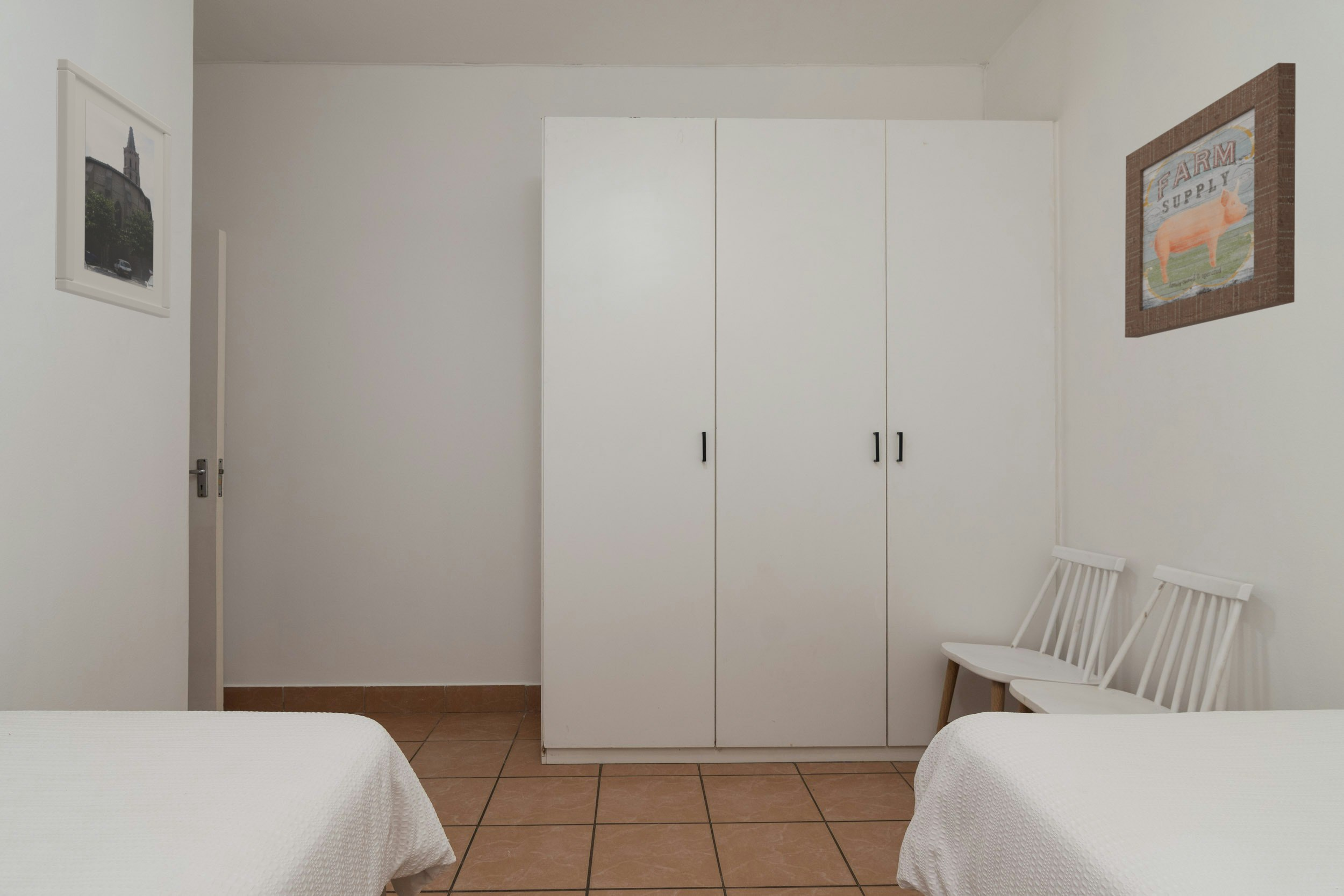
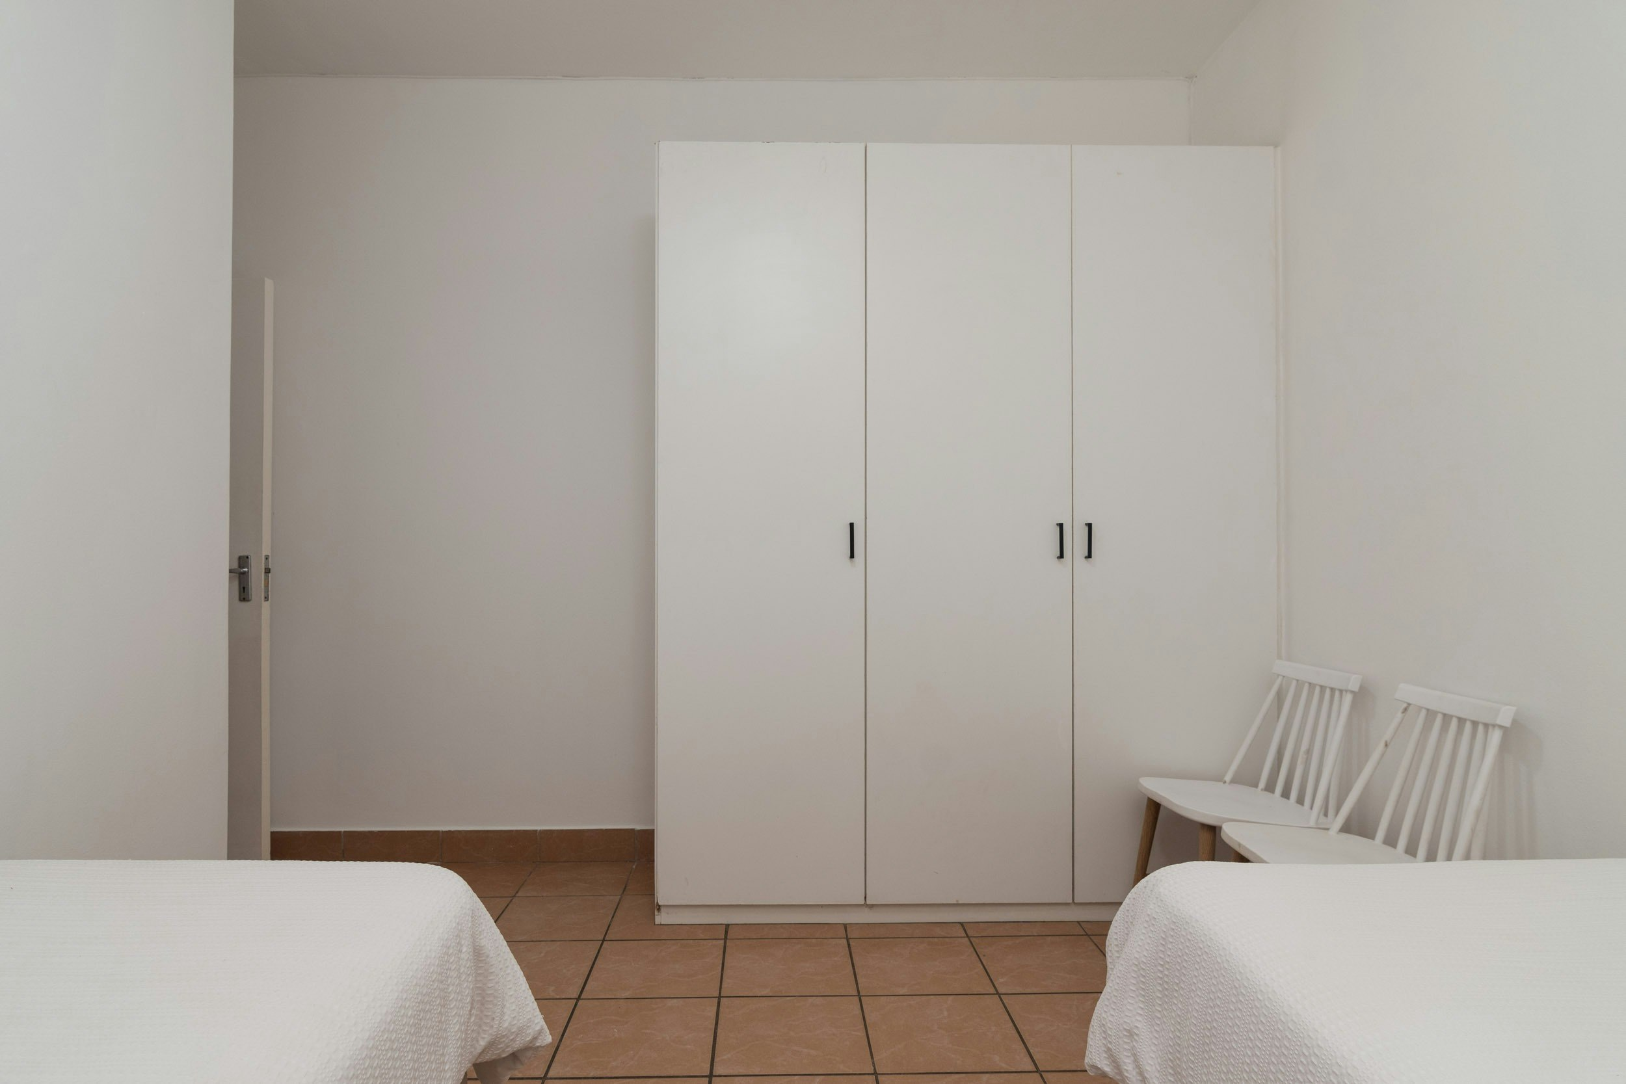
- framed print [55,58,172,319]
- wall art [1124,62,1296,338]
